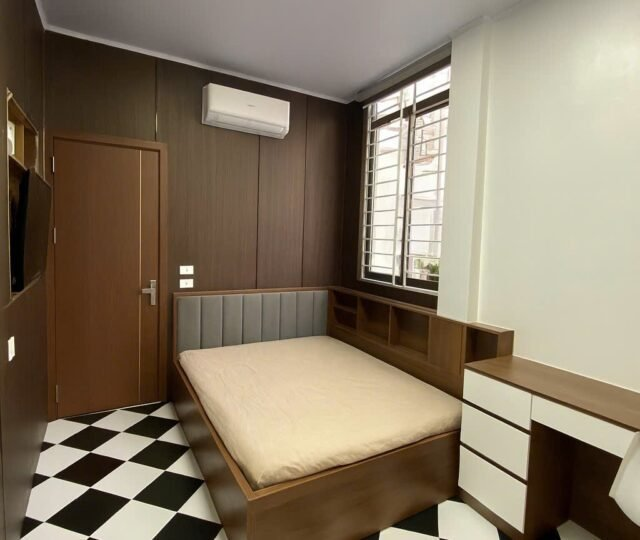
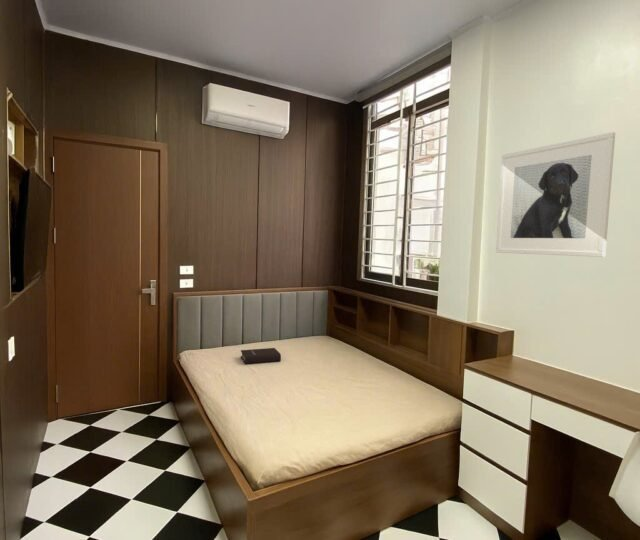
+ book [240,347,282,365]
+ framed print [495,131,616,258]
